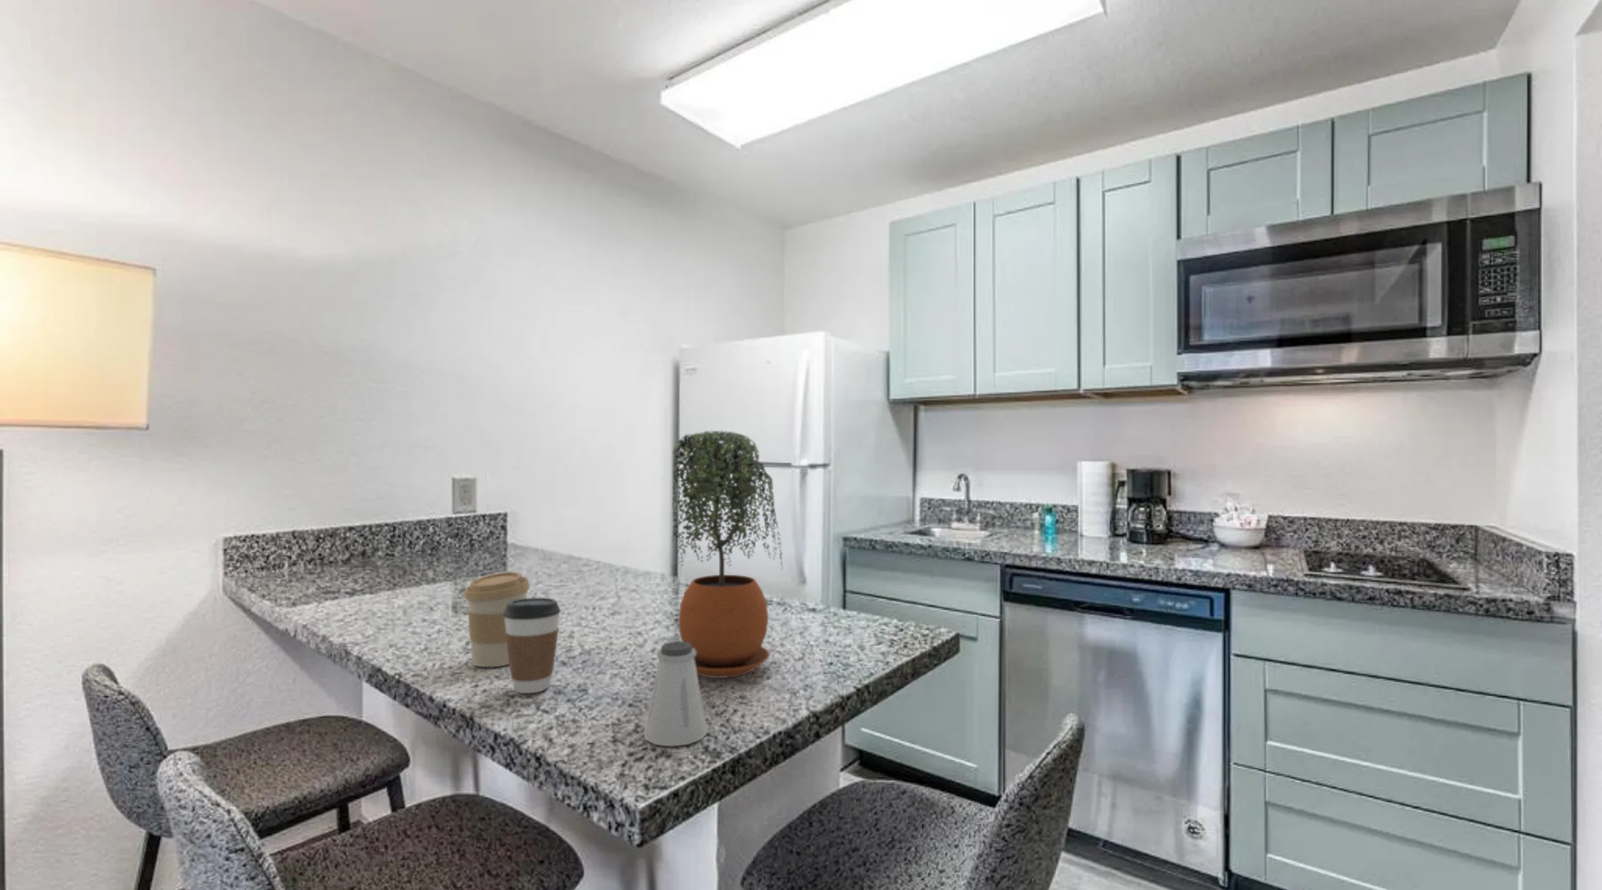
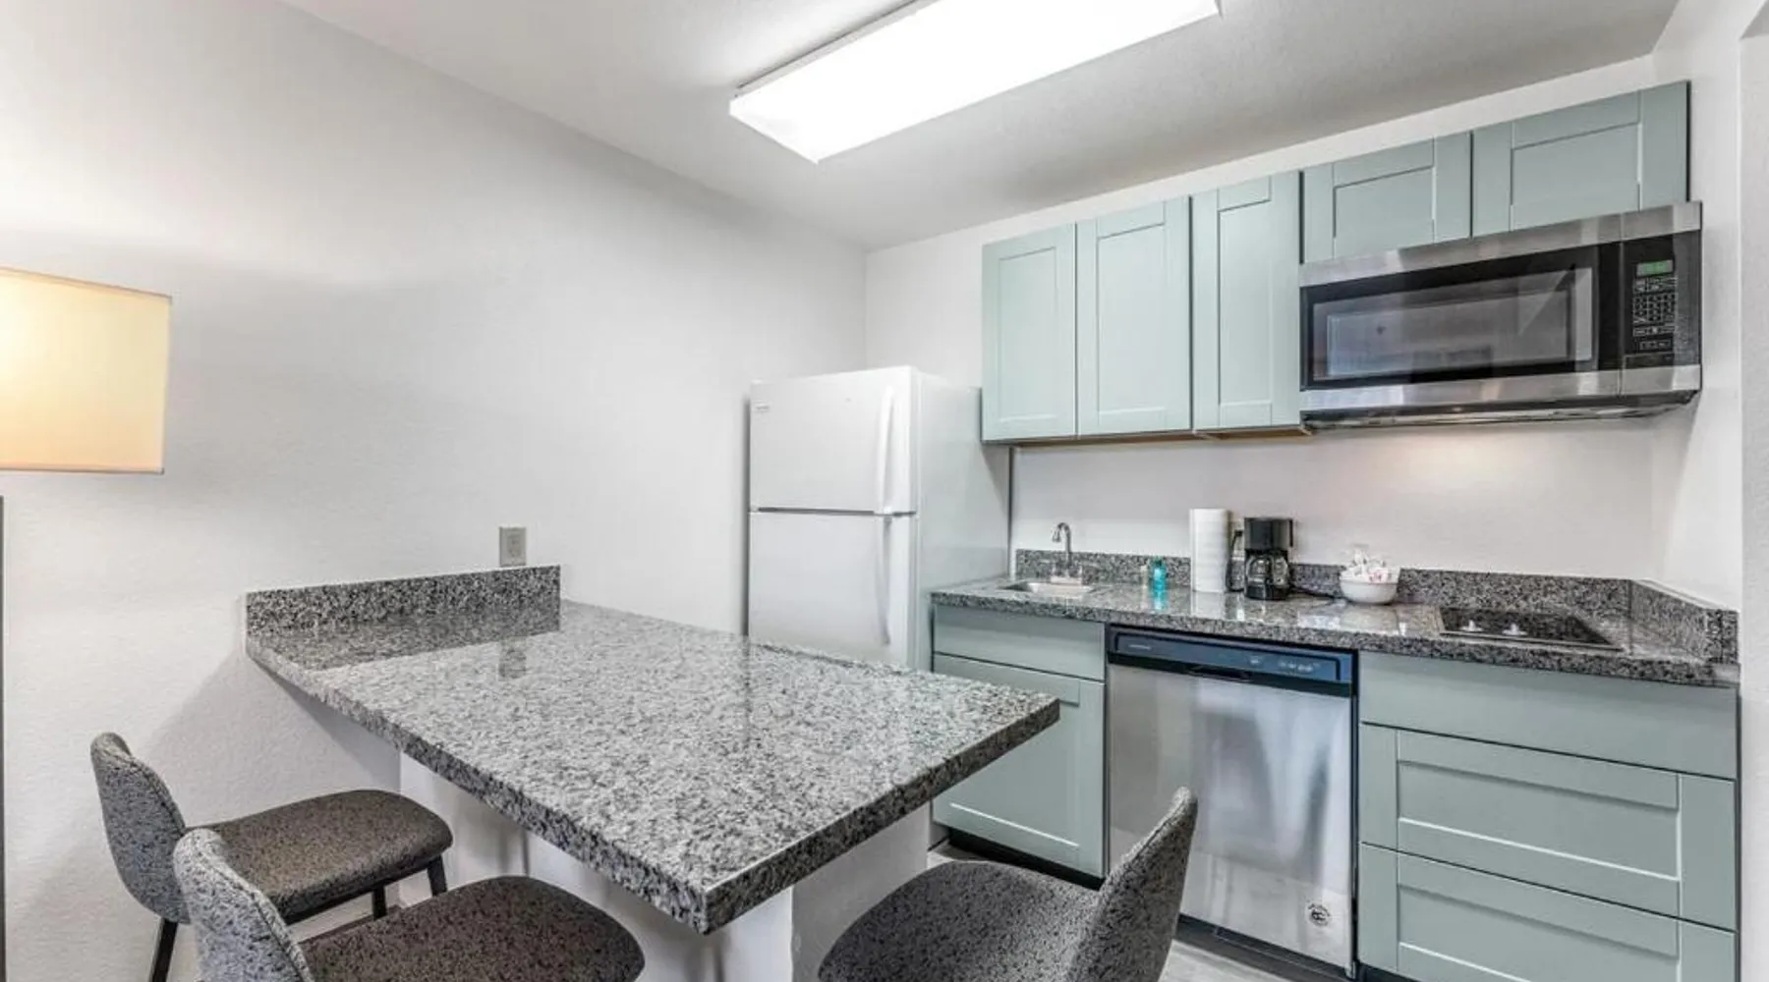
- saltshaker [642,641,709,748]
- coffee cup [462,571,530,668]
- potted plant [671,430,785,680]
- coffee cup [503,597,562,694]
